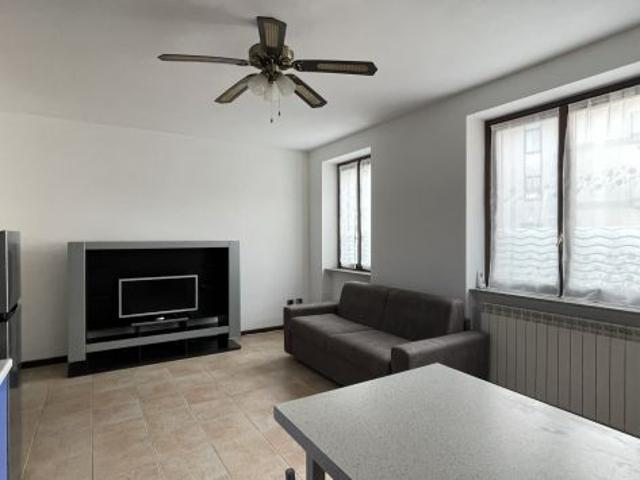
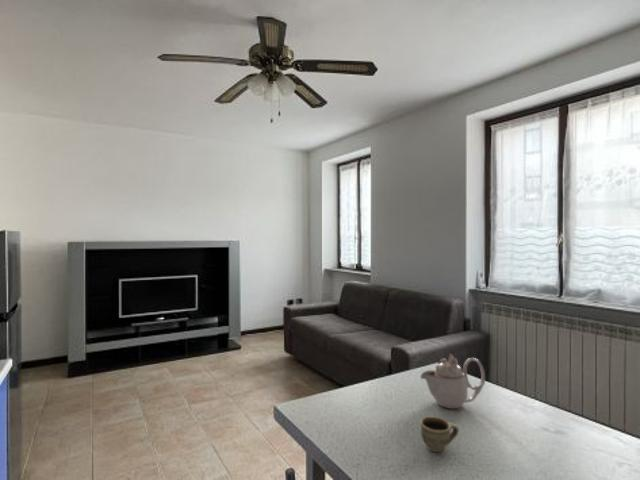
+ cup [419,416,460,453]
+ teapot [420,353,486,410]
